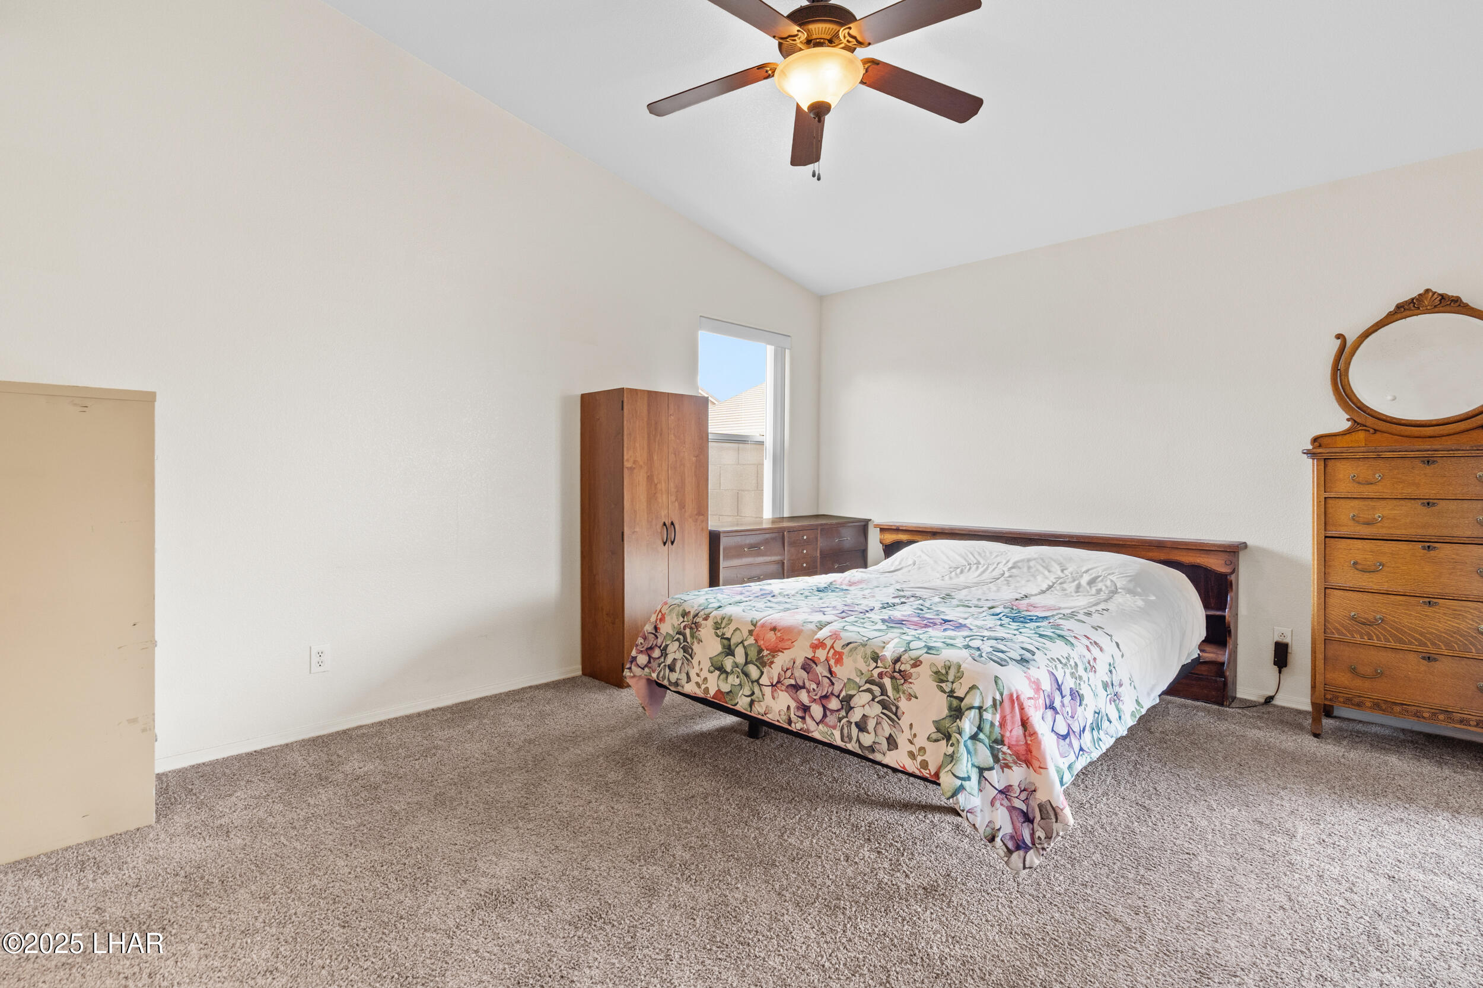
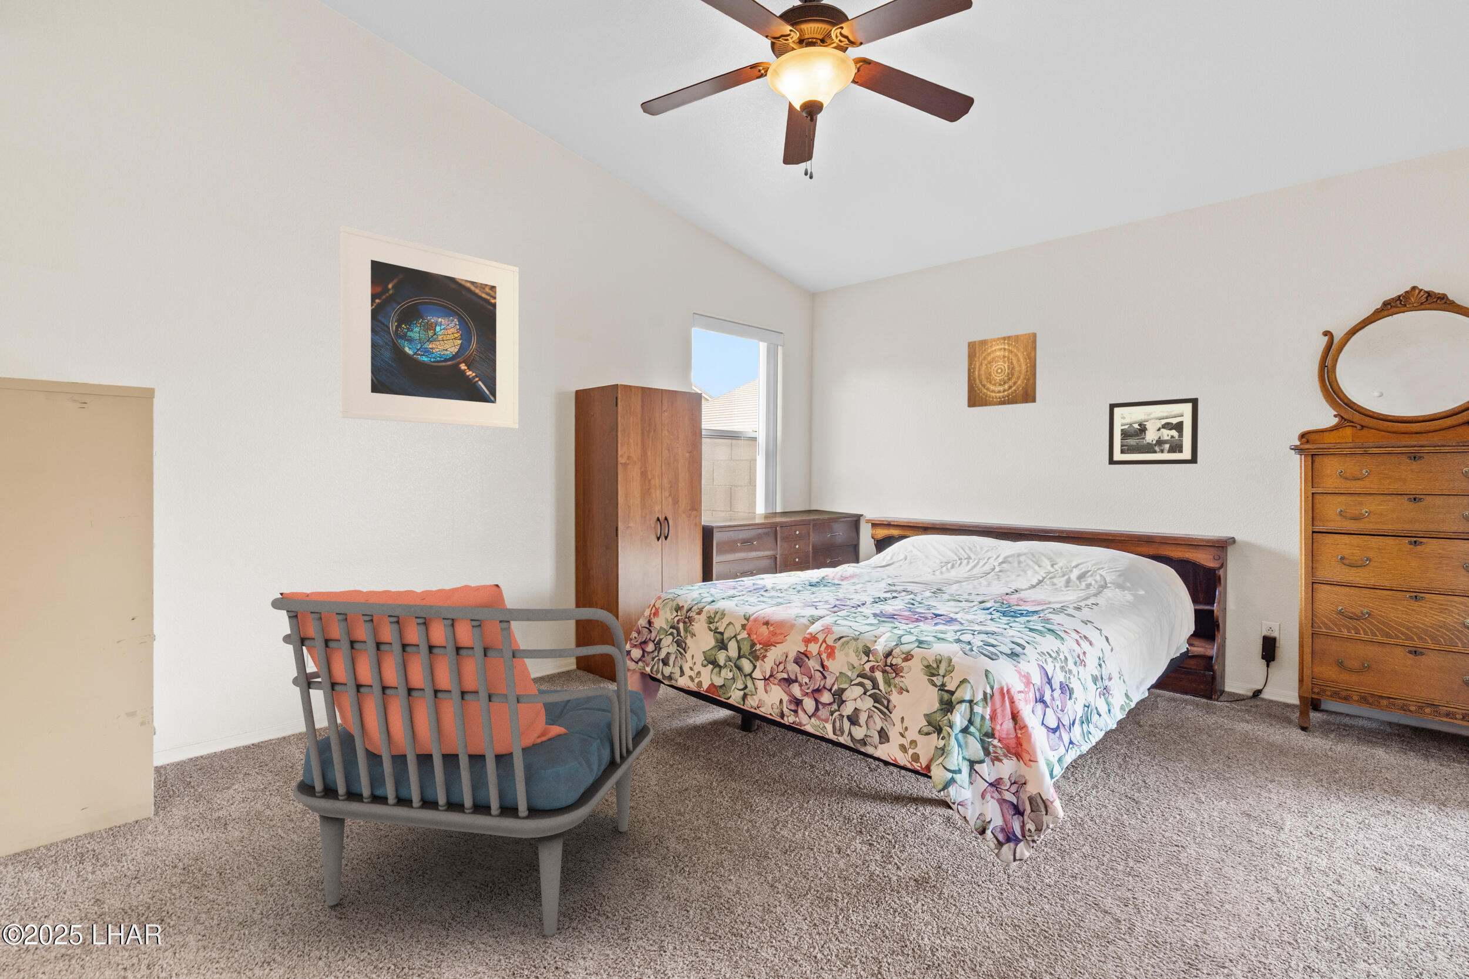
+ wall art [966,332,1037,409]
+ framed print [340,225,519,429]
+ picture frame [1107,397,1199,465]
+ armchair [270,583,654,936]
